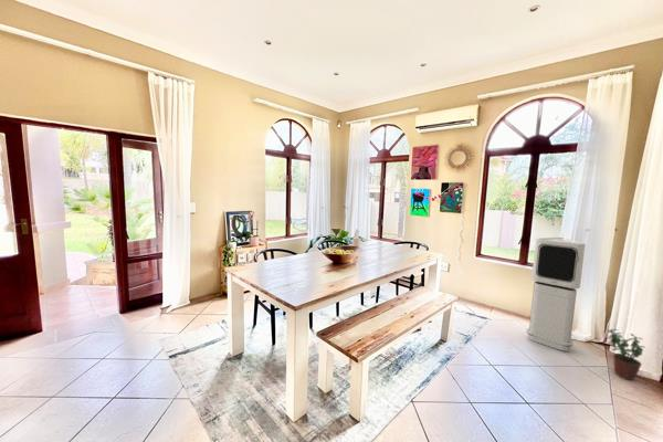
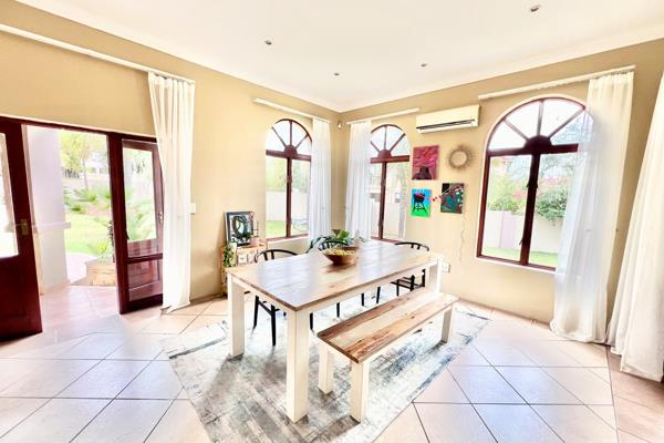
- potted plant [607,328,645,381]
- air purifier [526,236,587,352]
